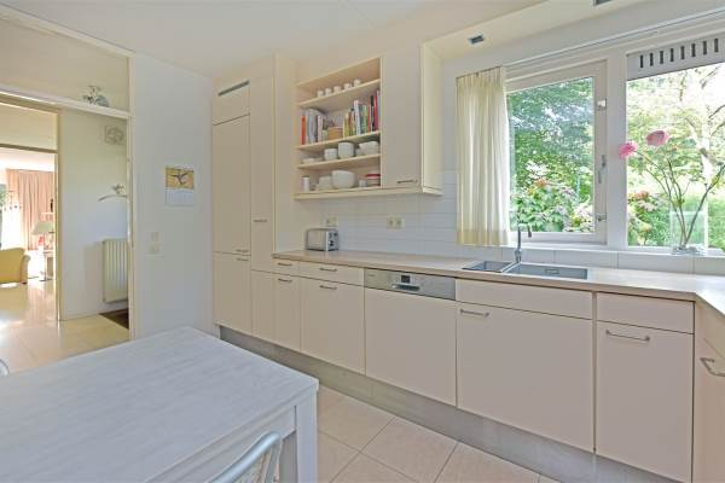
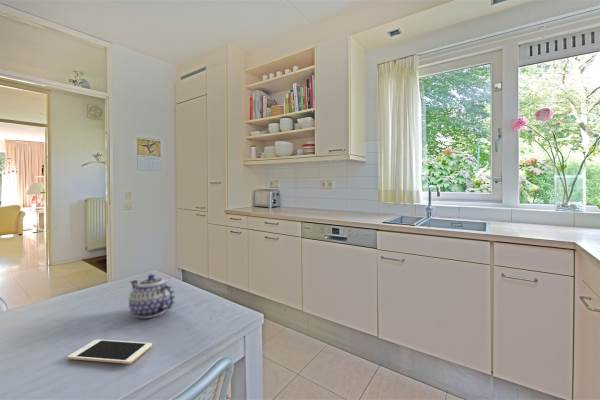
+ teapot [128,273,176,319]
+ cell phone [66,338,153,365]
